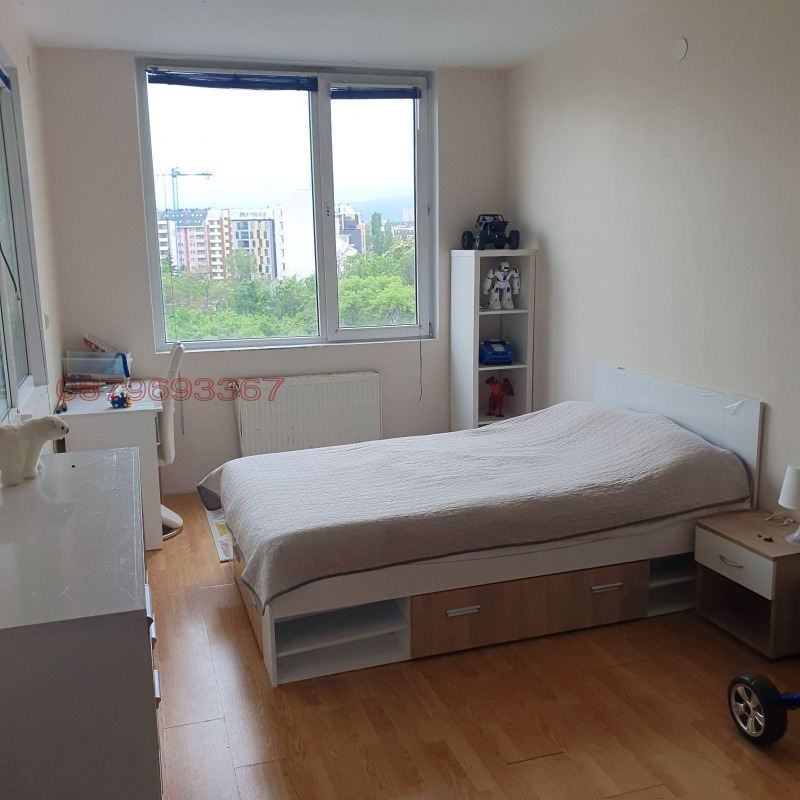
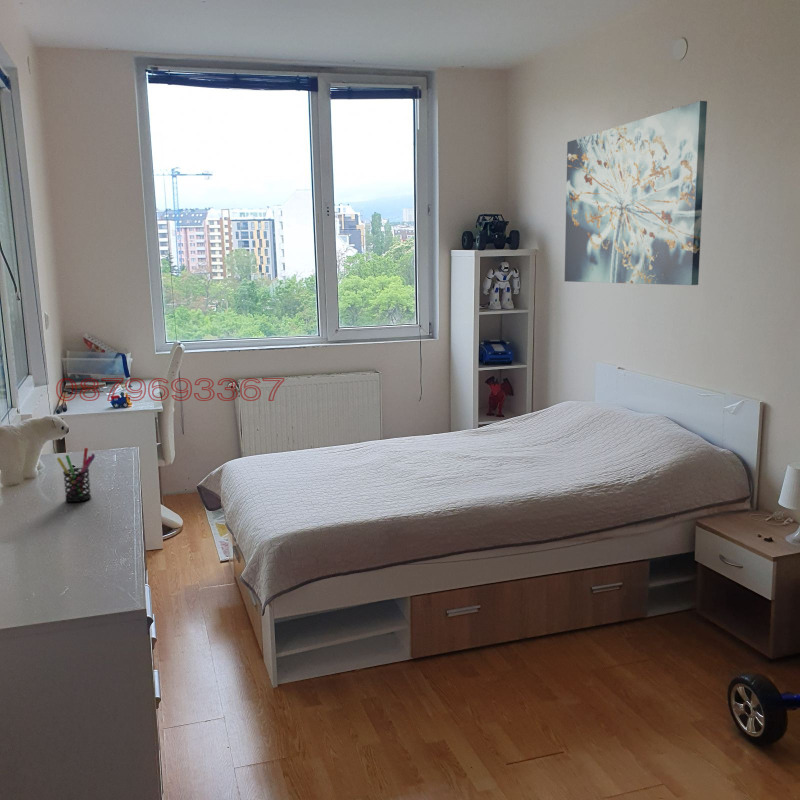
+ wall art [564,100,708,286]
+ pen holder [56,447,96,503]
